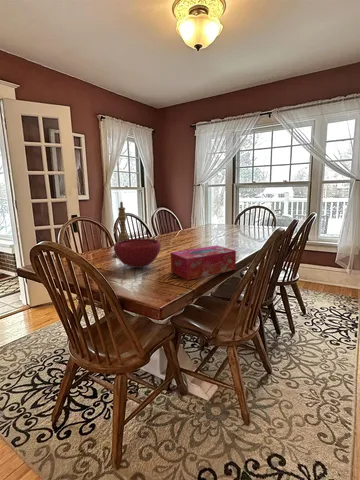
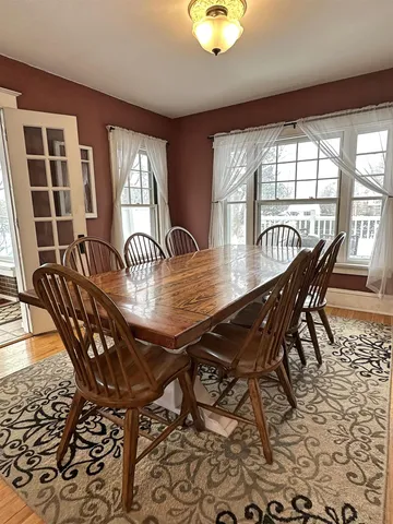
- bowl [113,238,162,269]
- candlestick [112,201,130,258]
- tissue box [170,245,237,281]
